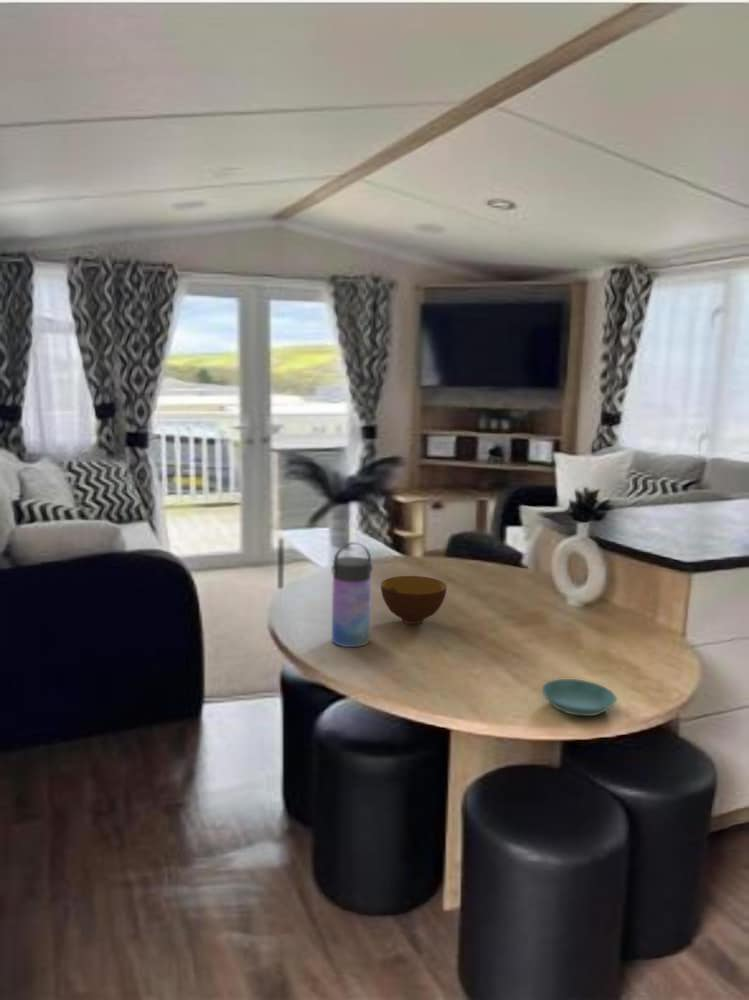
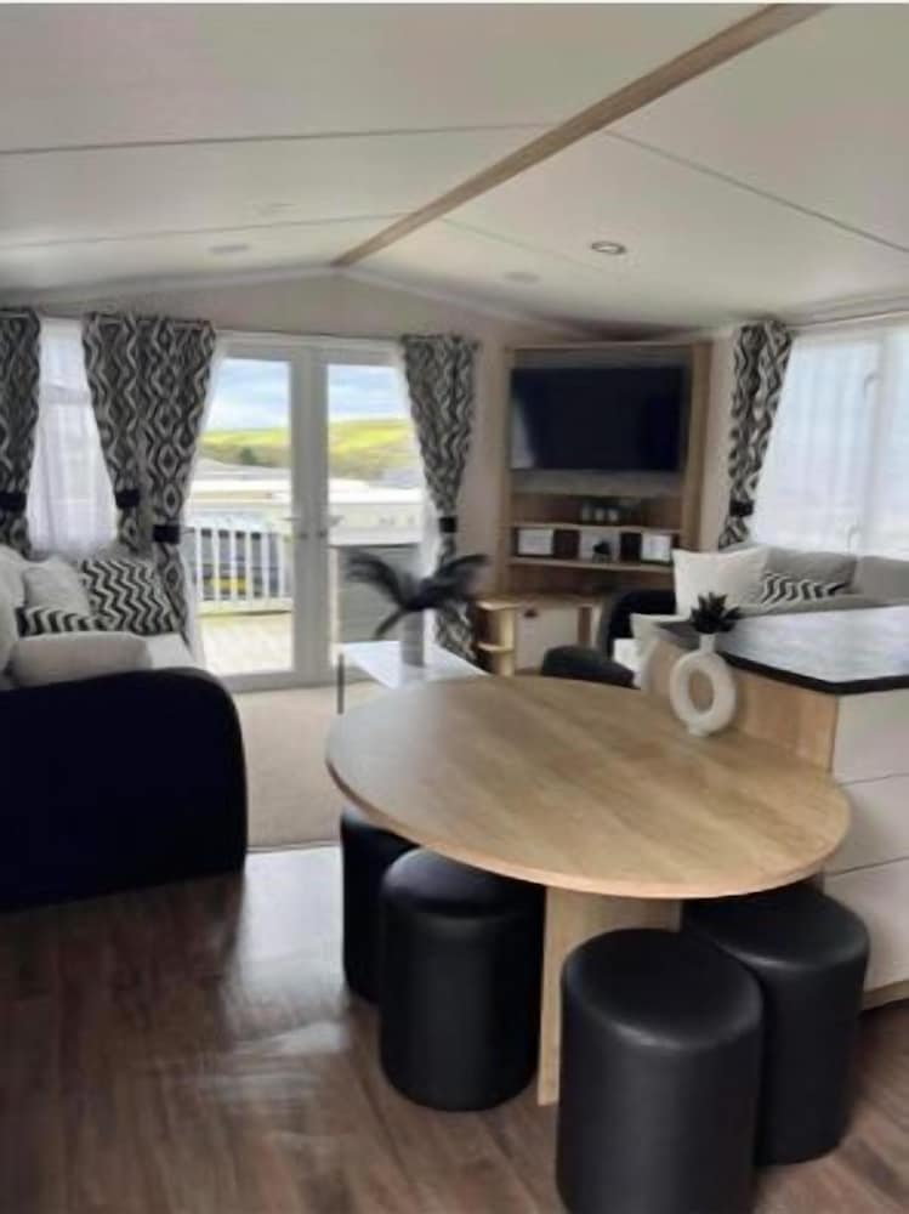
- saucer [541,678,617,717]
- bowl [380,575,448,625]
- water bottle [330,541,373,648]
